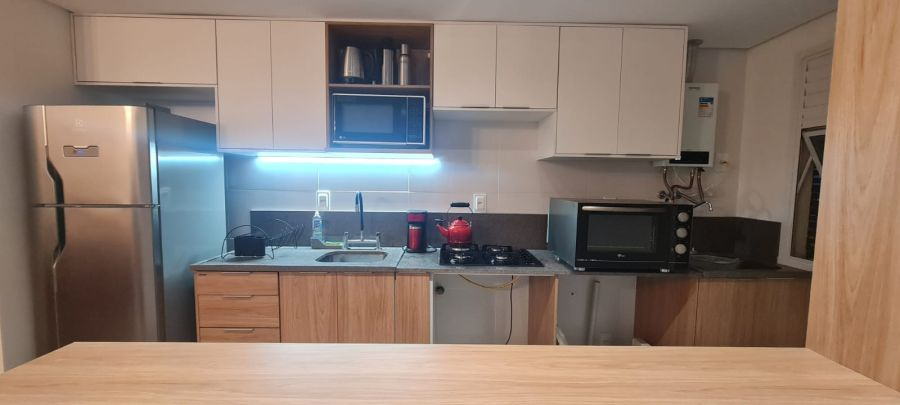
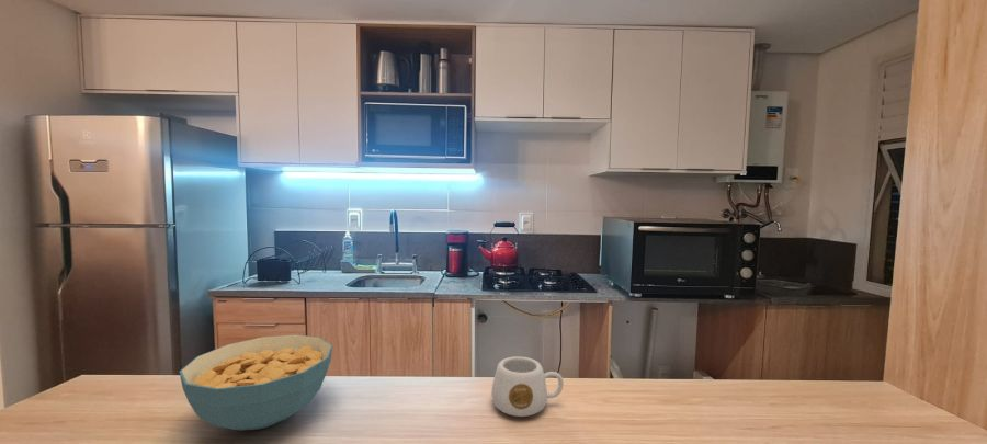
+ mug [490,355,565,418]
+ cereal bowl [179,333,333,431]
